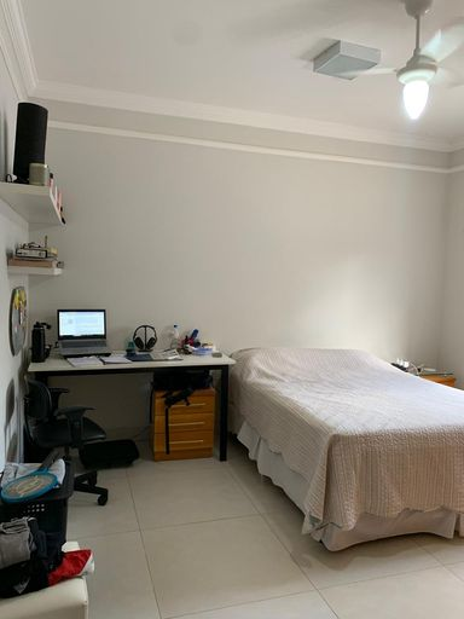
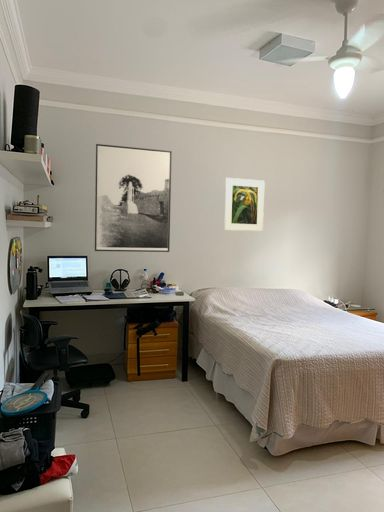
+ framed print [223,177,266,232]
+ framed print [94,143,173,253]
